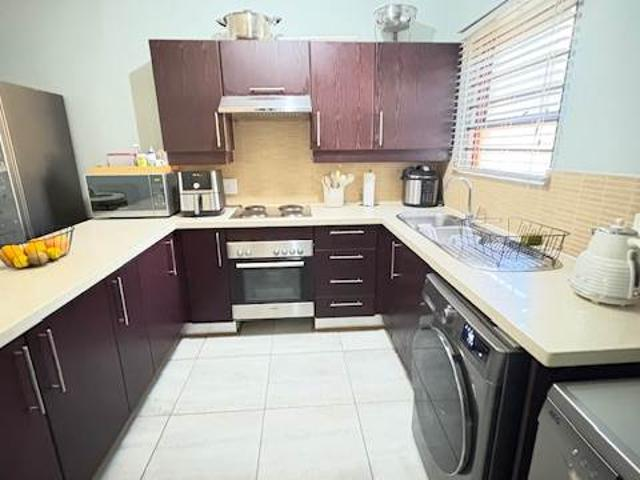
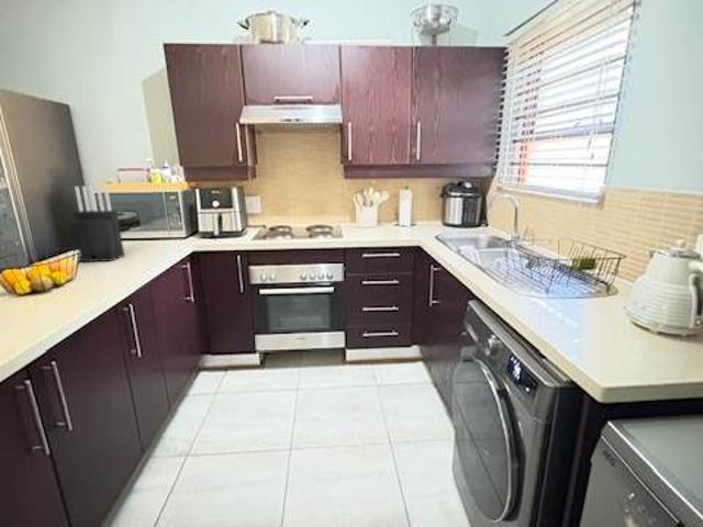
+ knife block [67,184,125,264]
